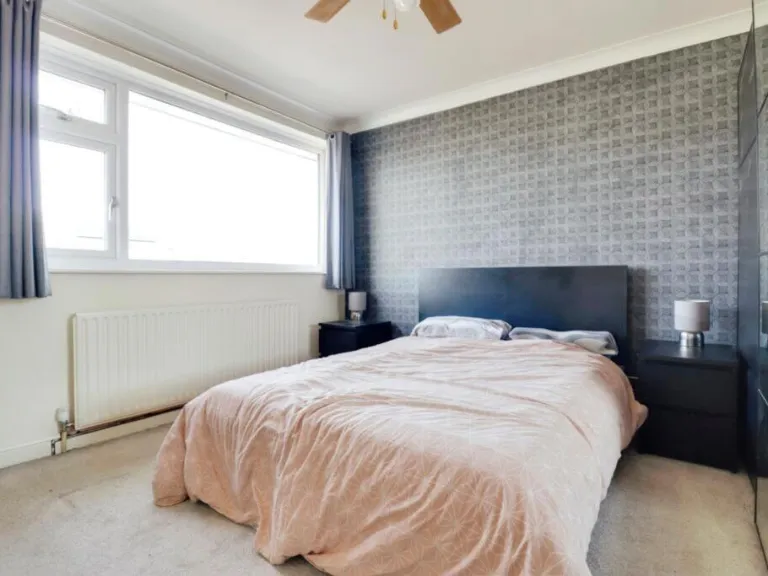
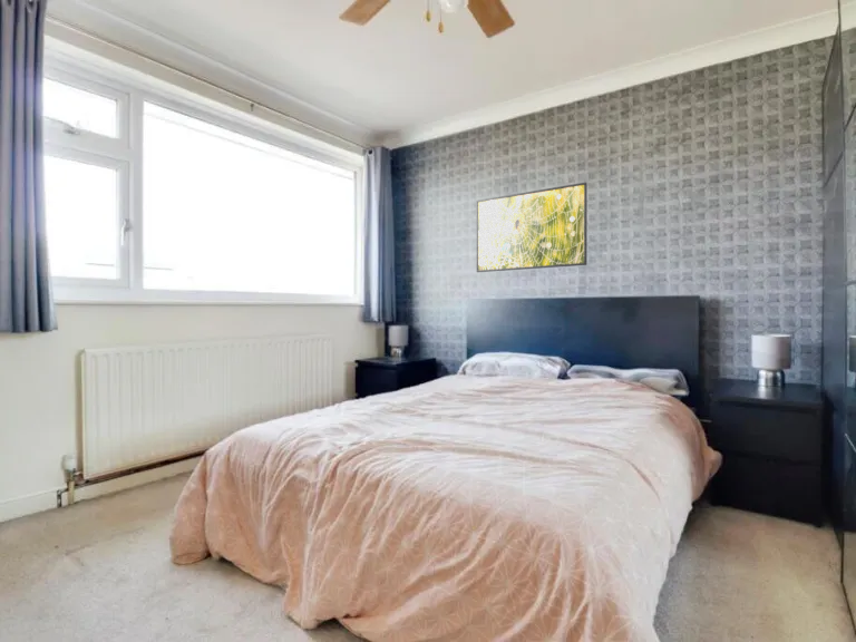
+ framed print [476,182,588,273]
